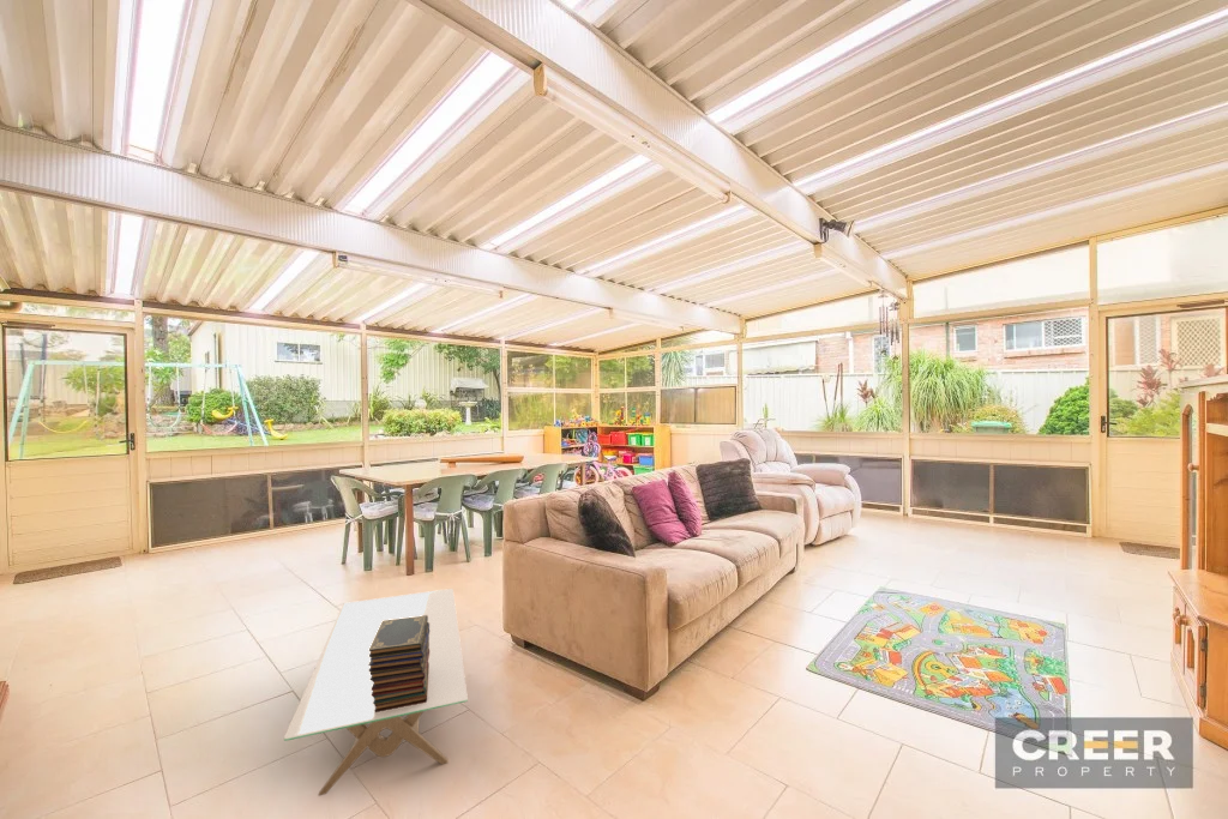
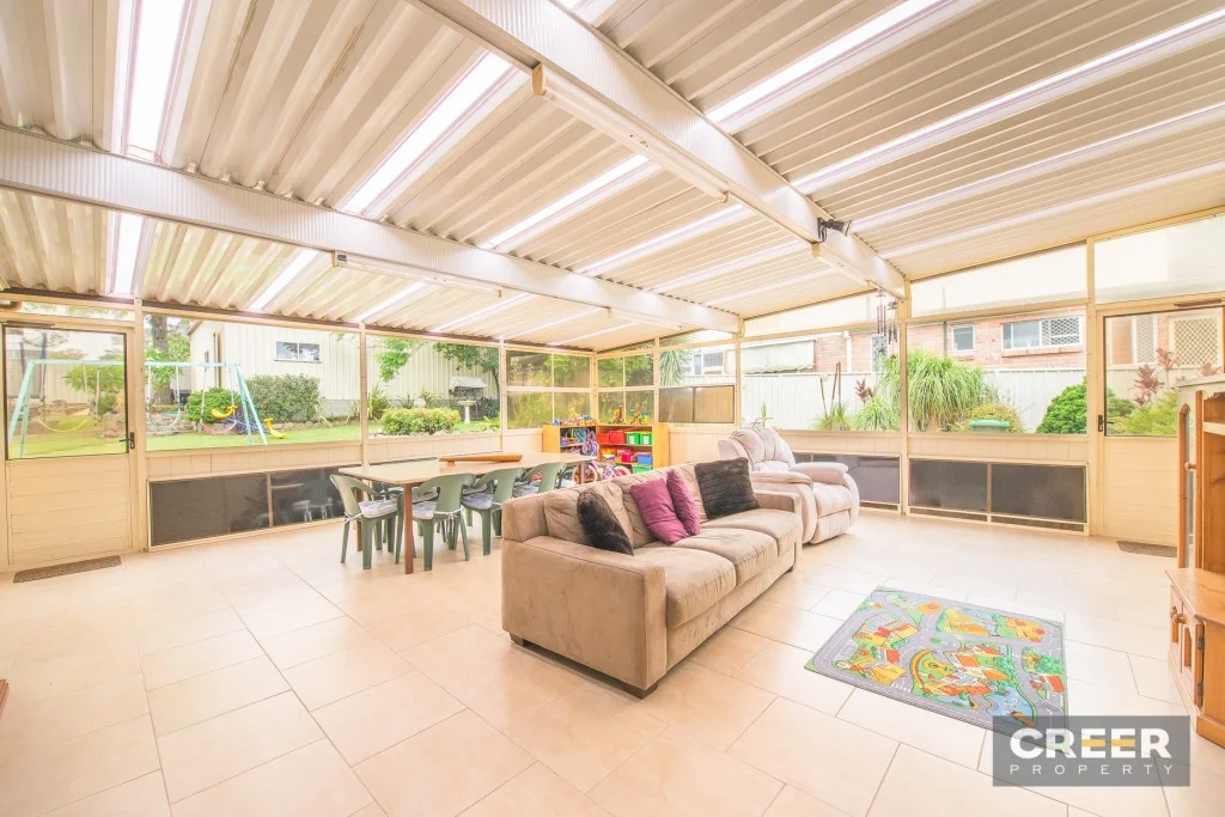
- book stack [368,615,431,712]
- coffee table [283,588,469,797]
